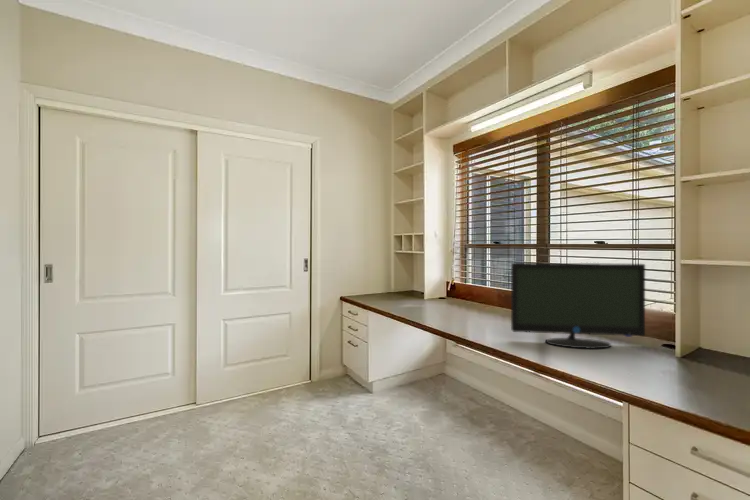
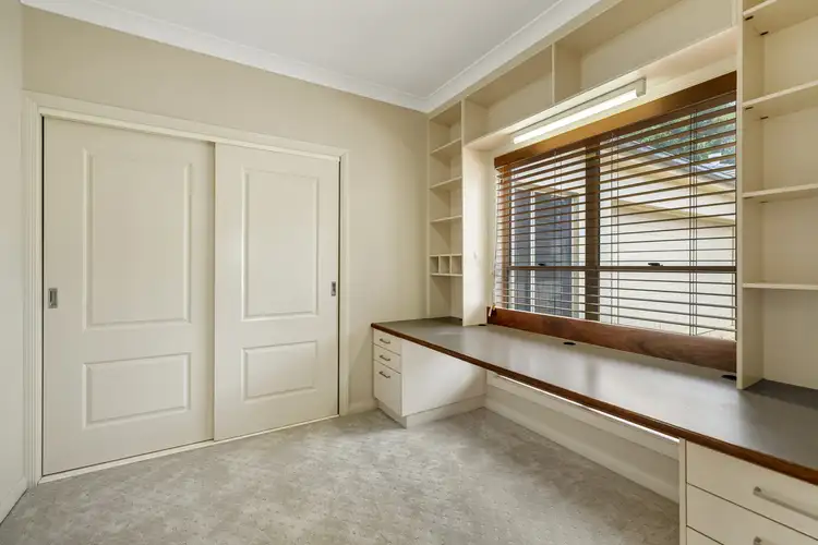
- monitor [510,262,646,350]
